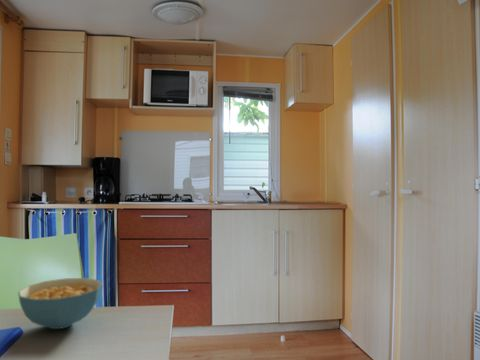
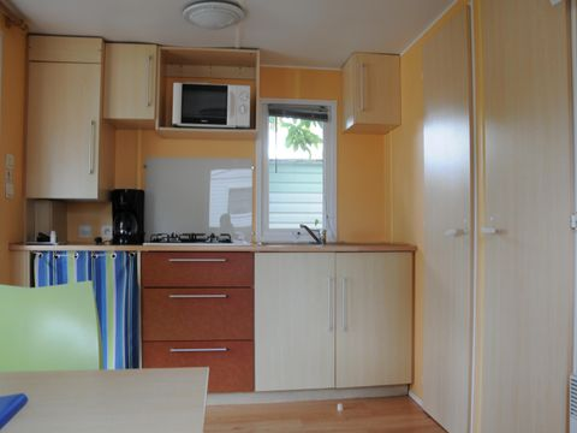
- cereal bowl [17,277,104,330]
